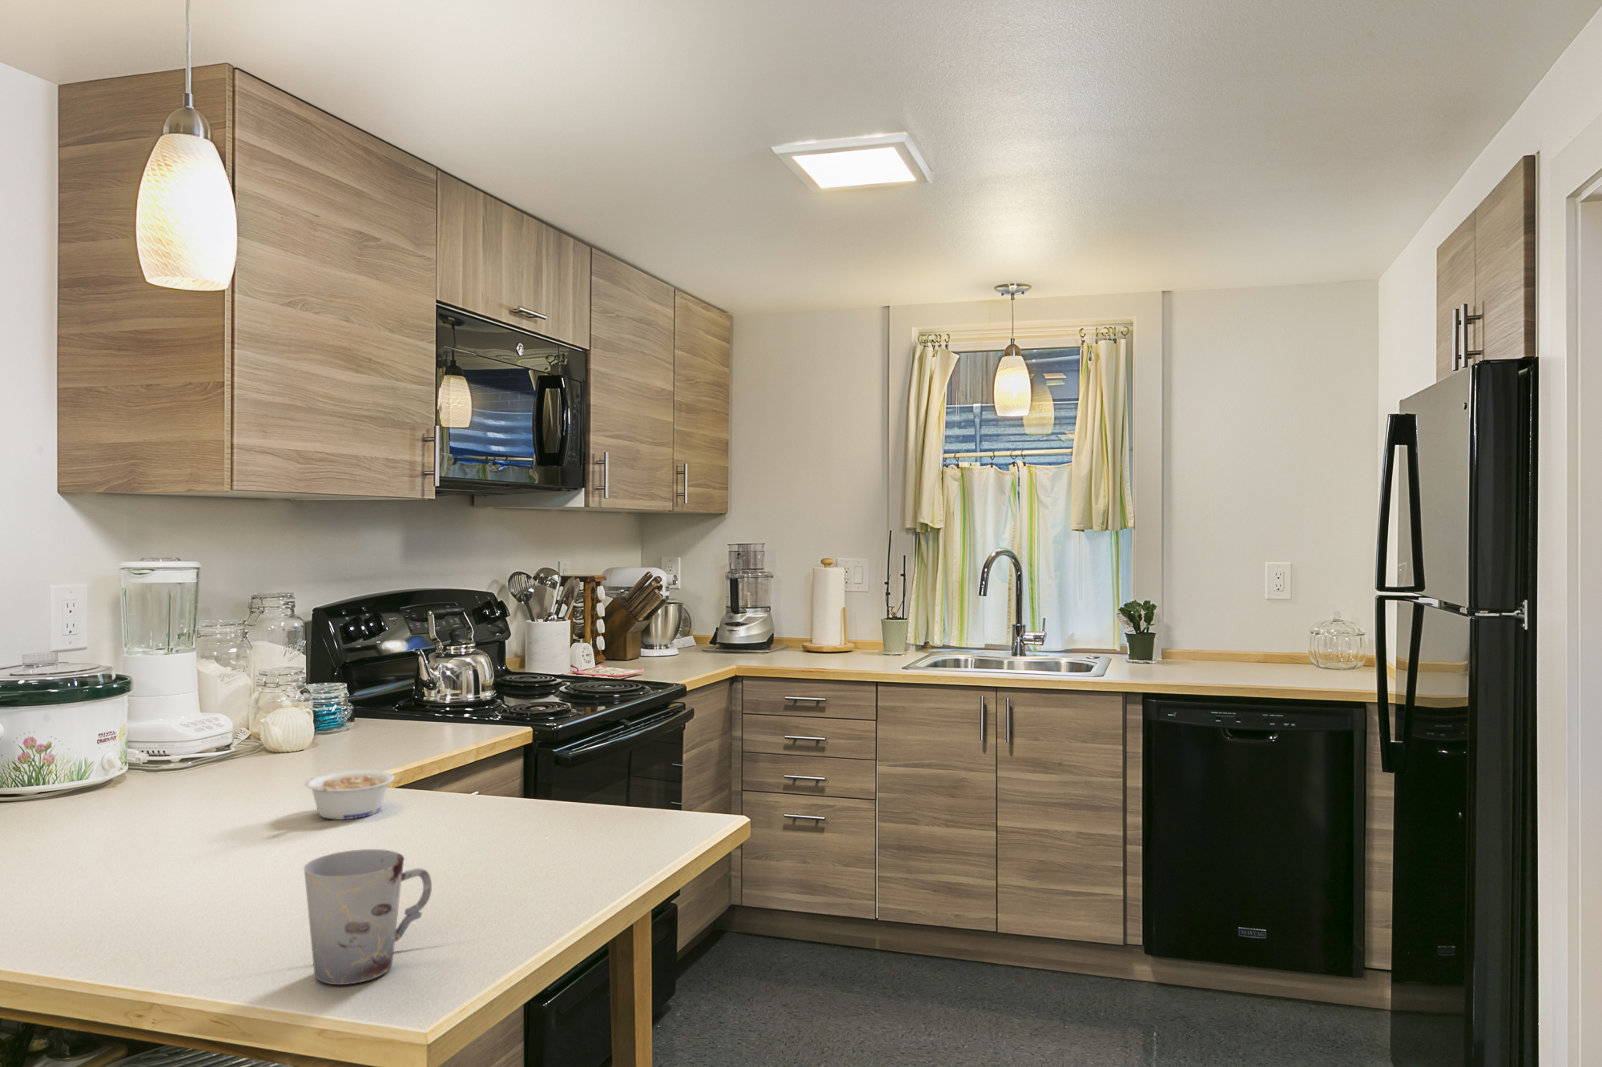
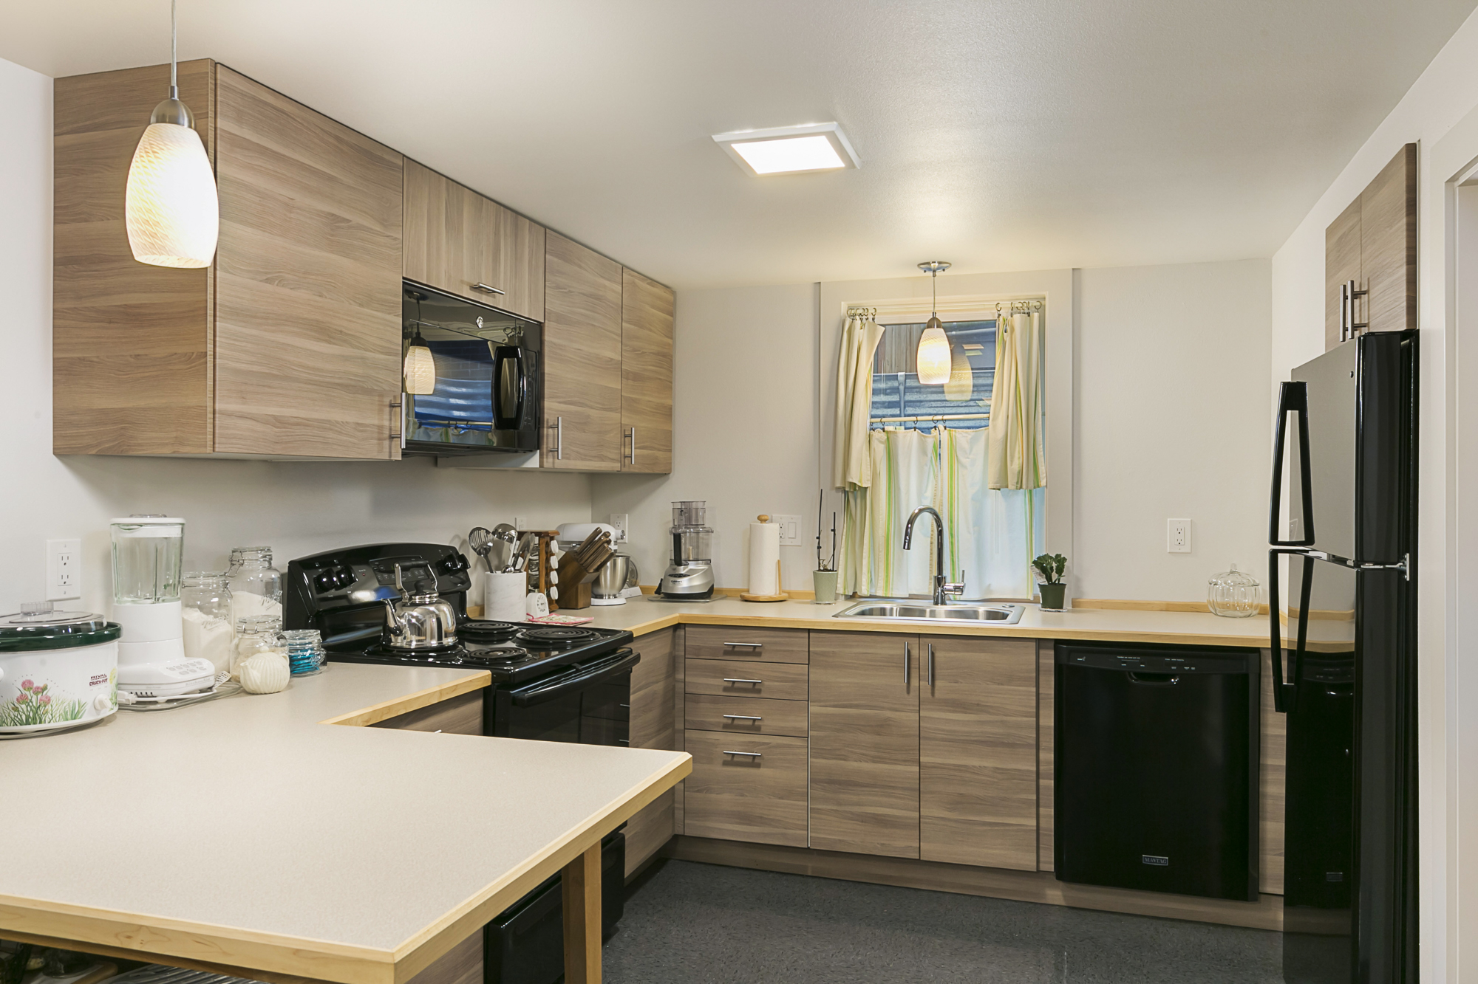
- legume [305,769,395,820]
- cup [303,848,432,985]
